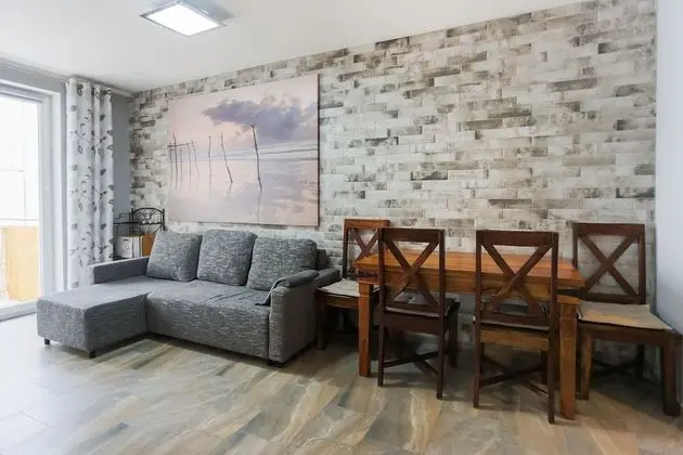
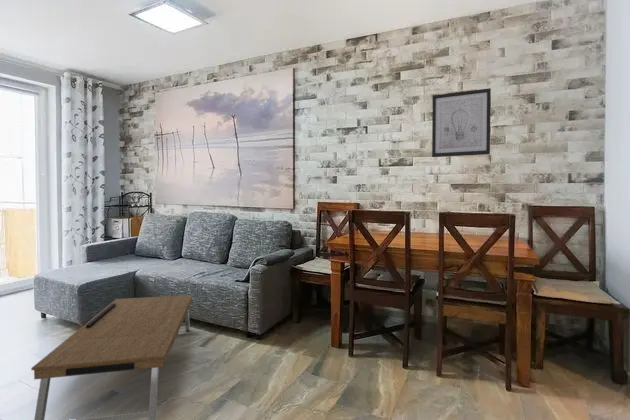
+ coffee table [30,294,194,420]
+ wall art [431,87,492,158]
